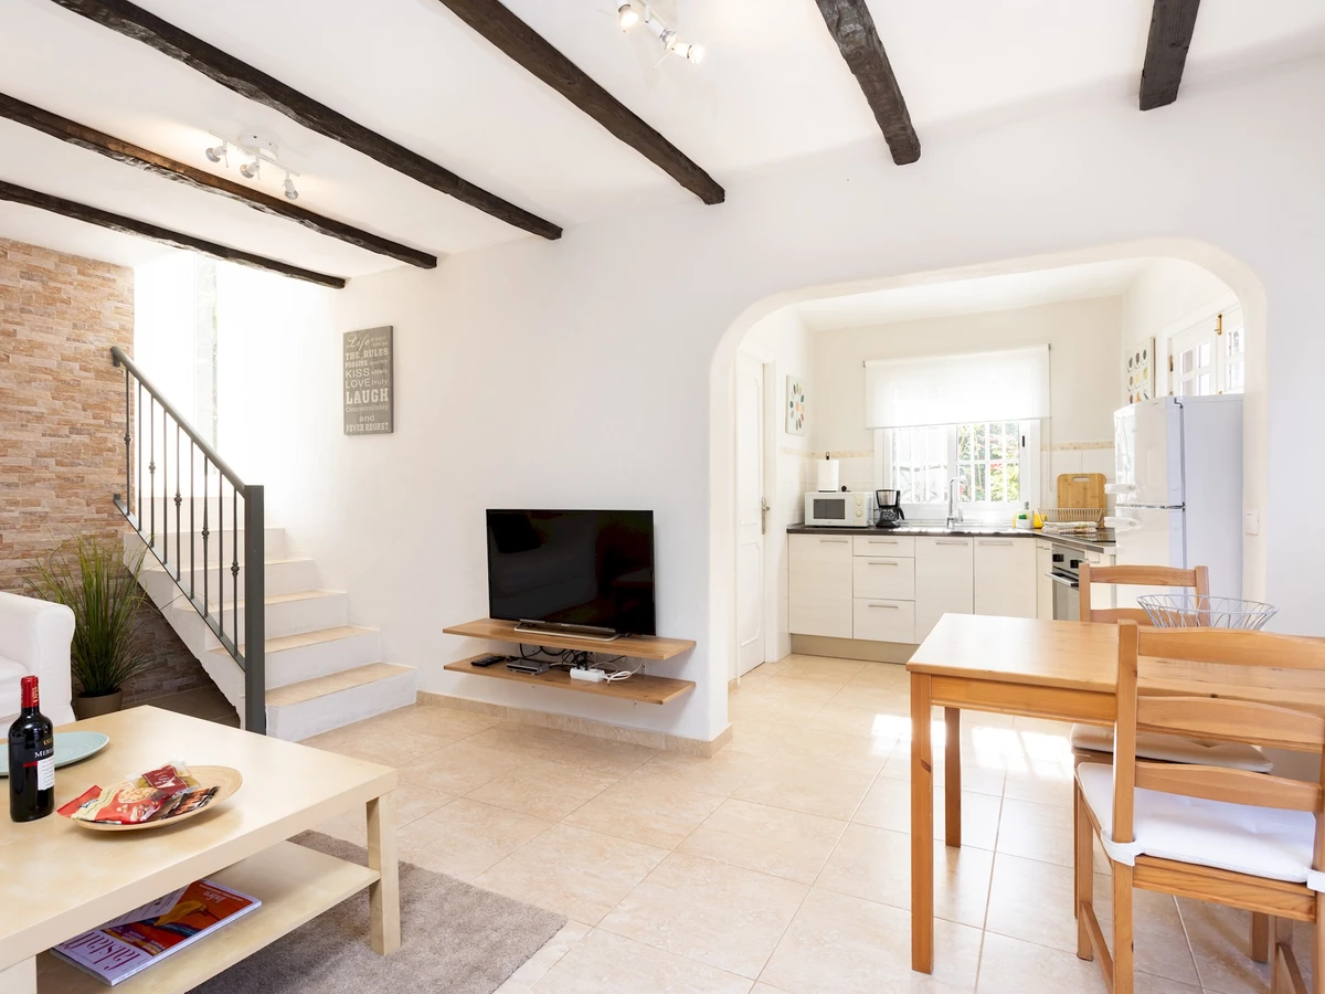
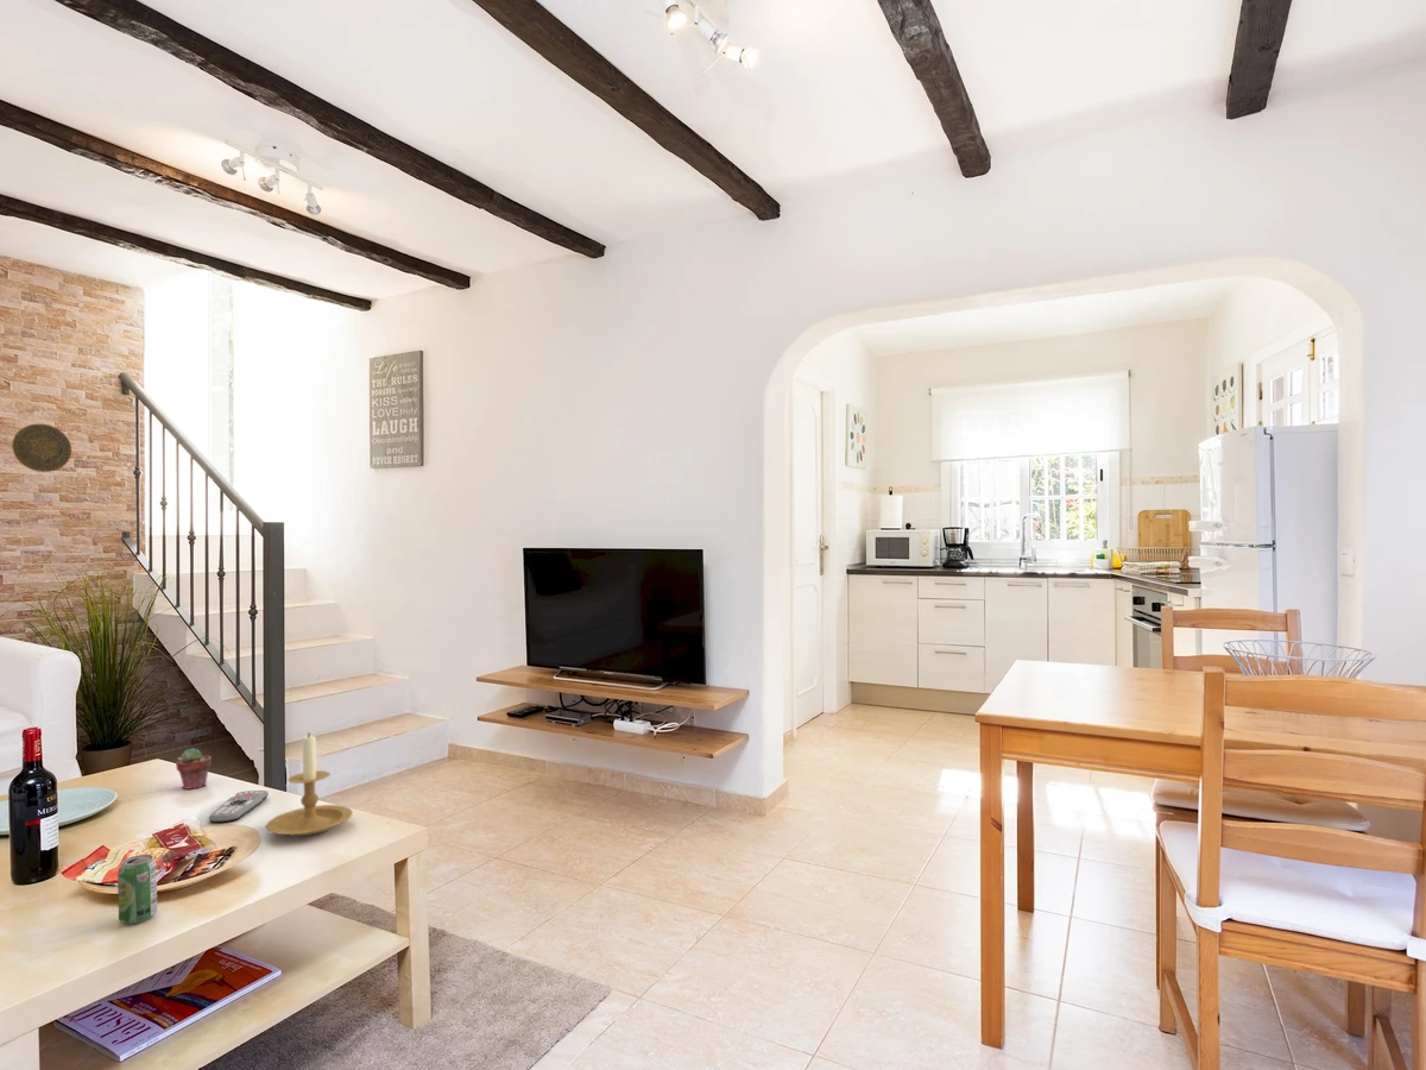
+ beverage can [116,854,158,925]
+ remote control [208,789,270,824]
+ decorative plate [11,423,72,473]
+ candle holder [265,731,354,837]
+ potted succulent [175,747,213,791]
